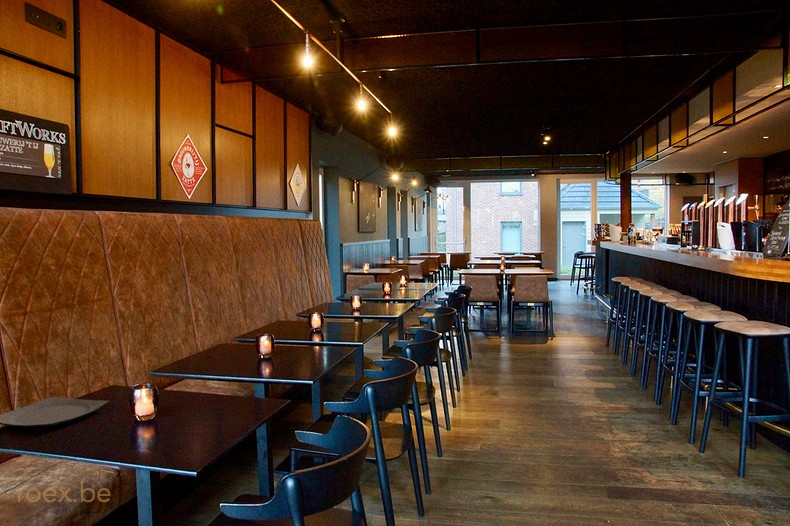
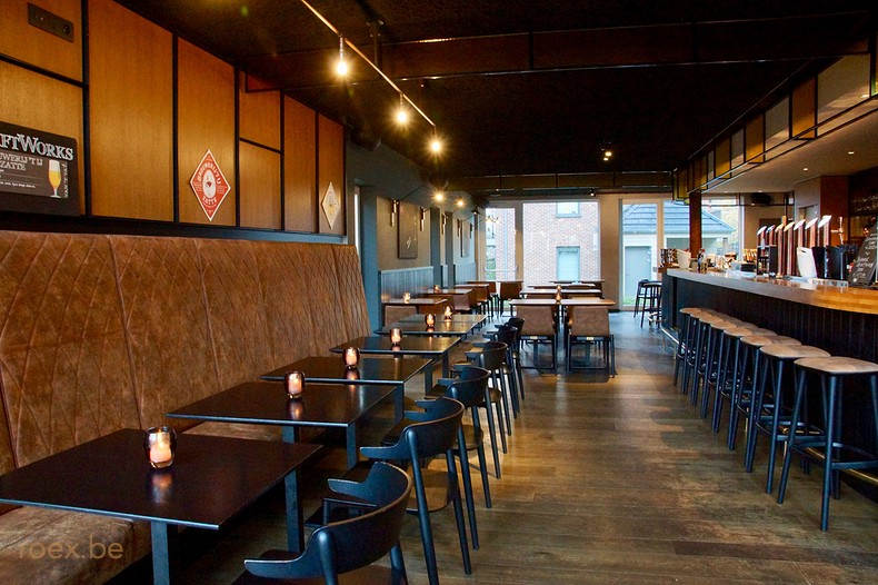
- plate [0,396,110,428]
